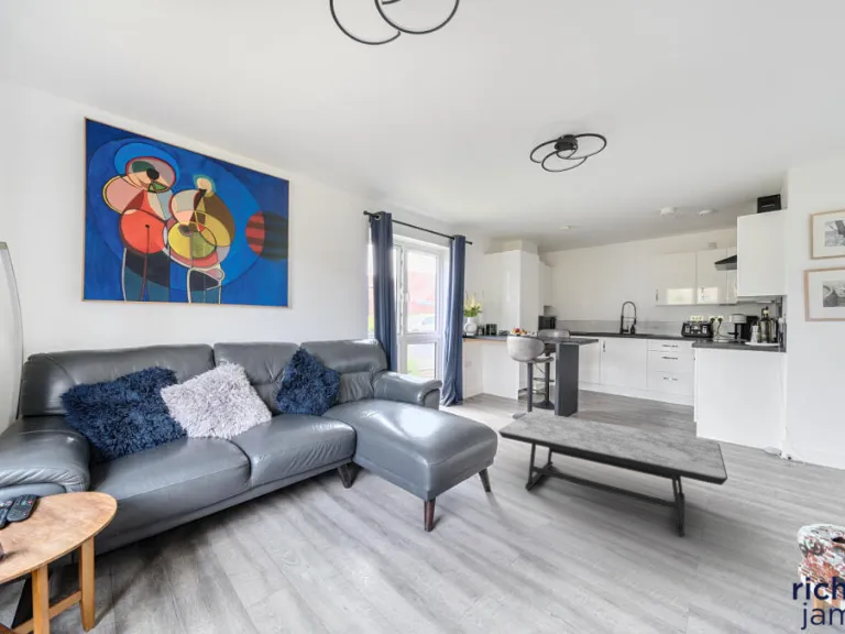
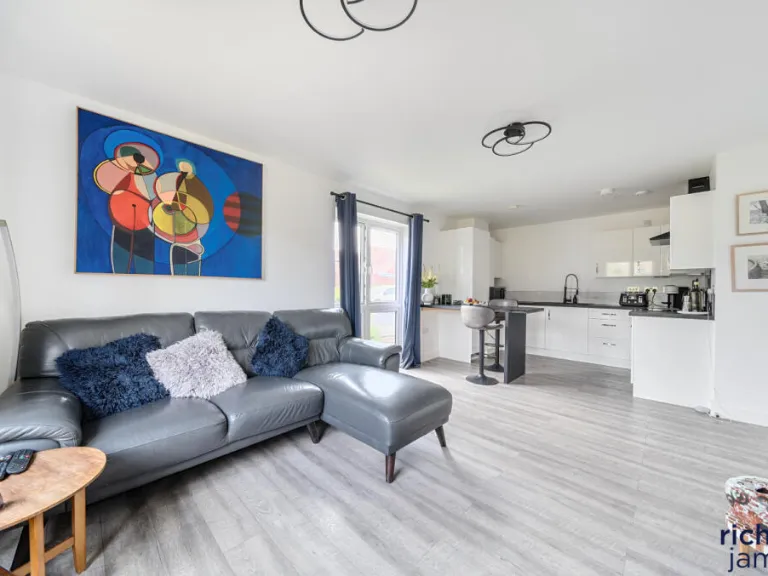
- coffee table [497,411,729,537]
